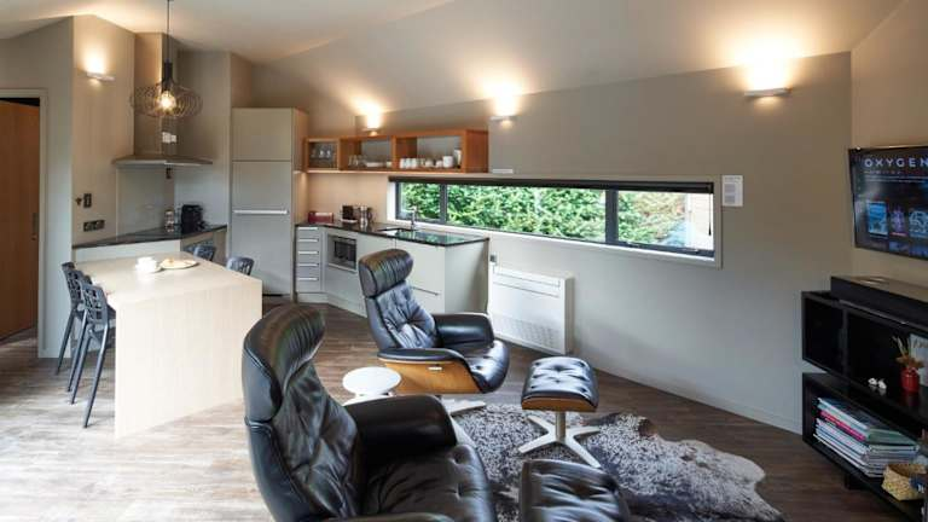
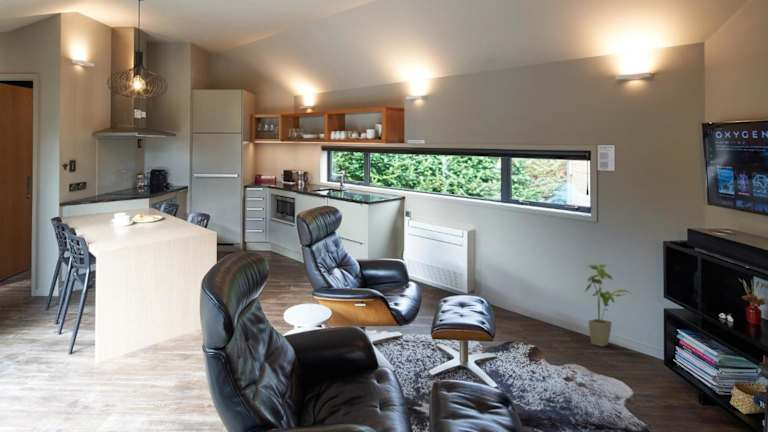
+ house plant [584,263,634,348]
